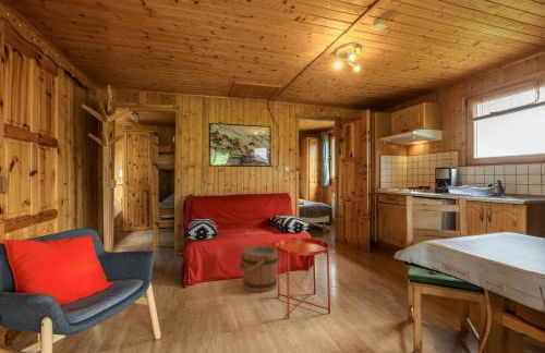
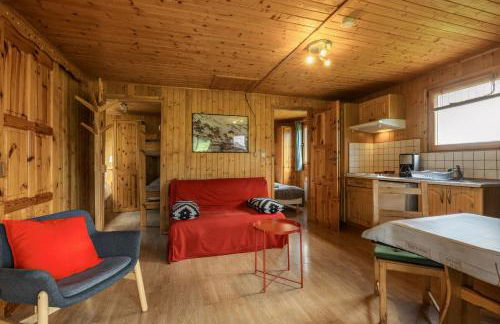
- bucket [238,244,280,293]
